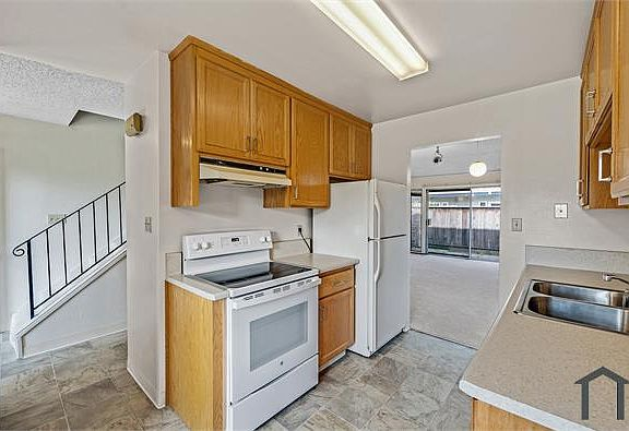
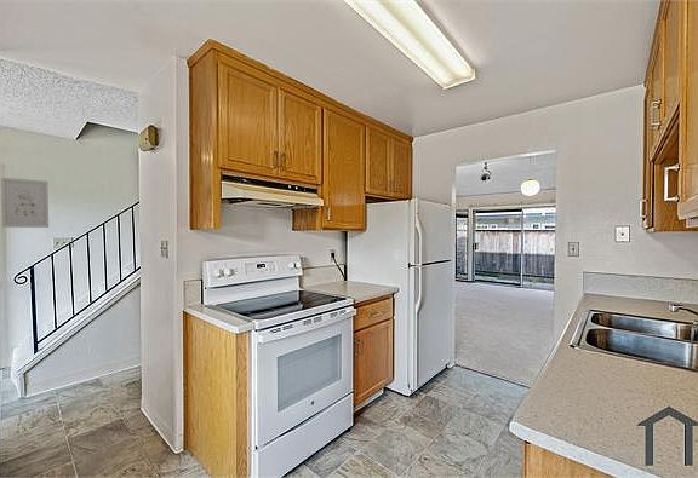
+ wall art [0,177,50,229]
